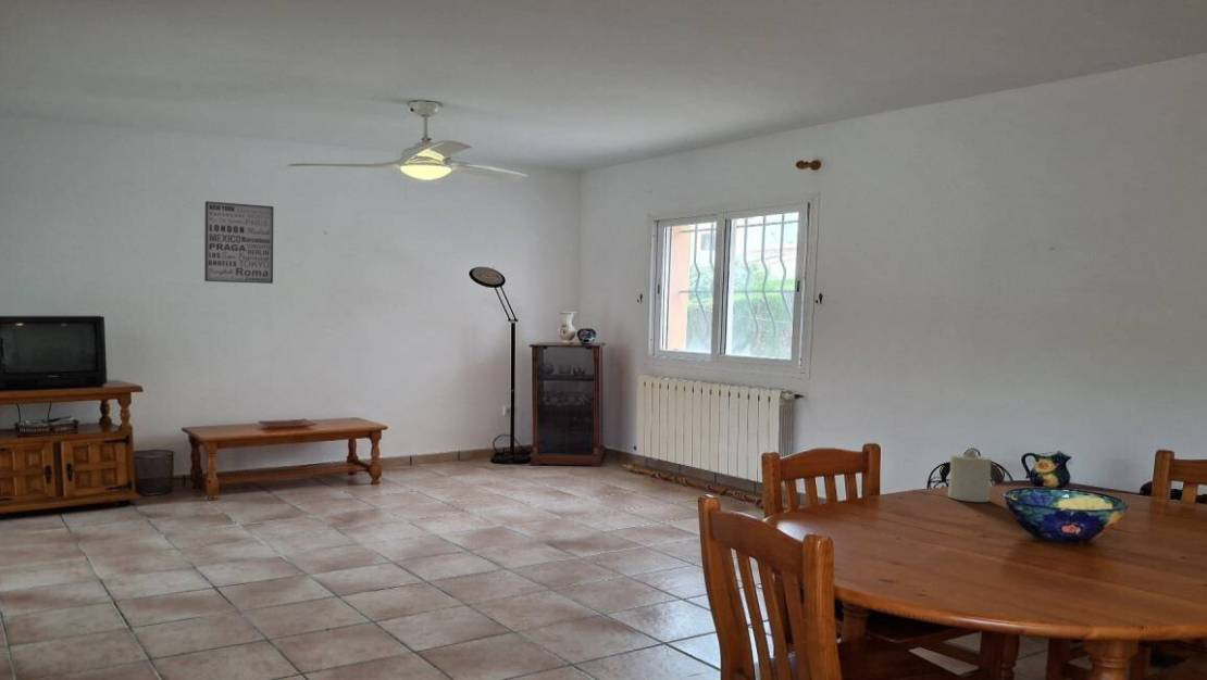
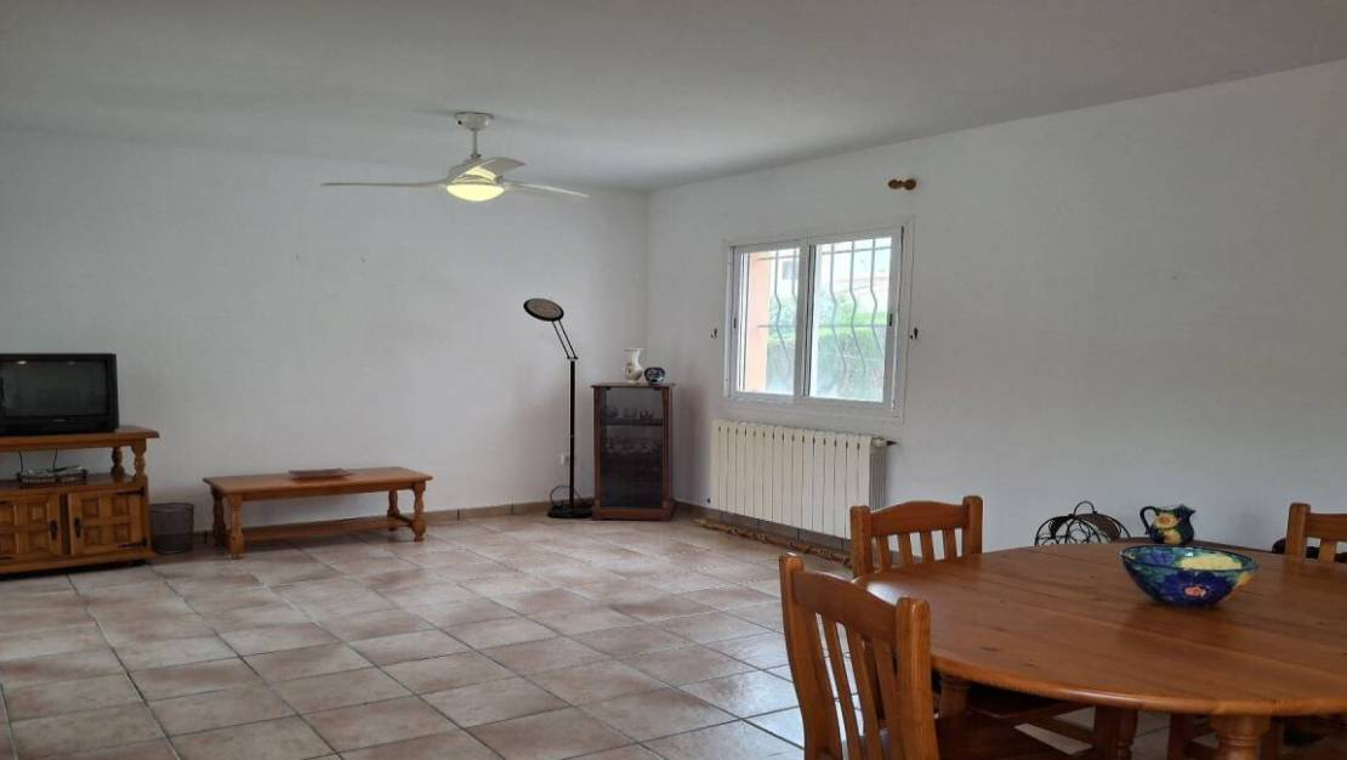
- candle [947,449,992,503]
- wall art [203,200,274,285]
